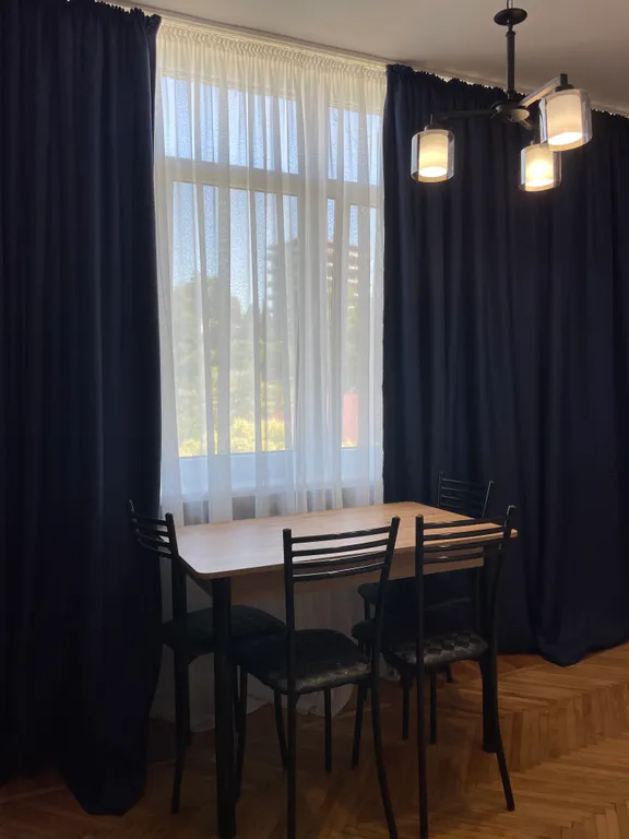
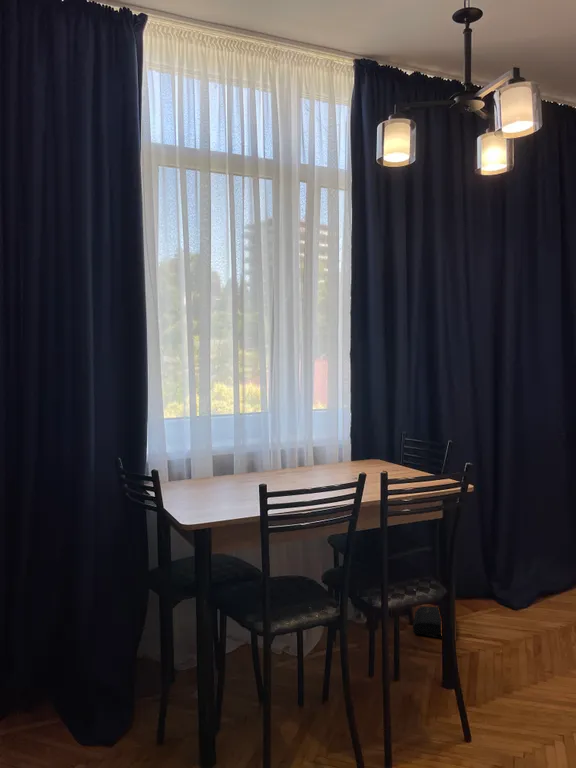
+ bag [412,605,443,639]
